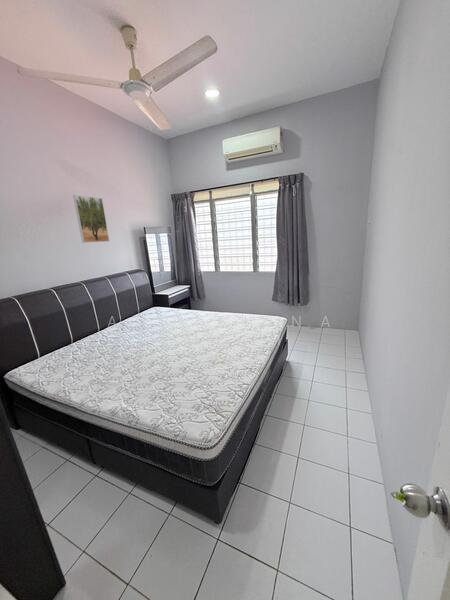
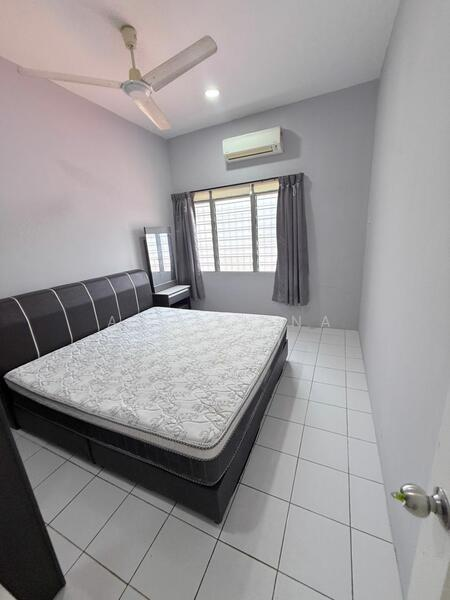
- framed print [72,194,110,244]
